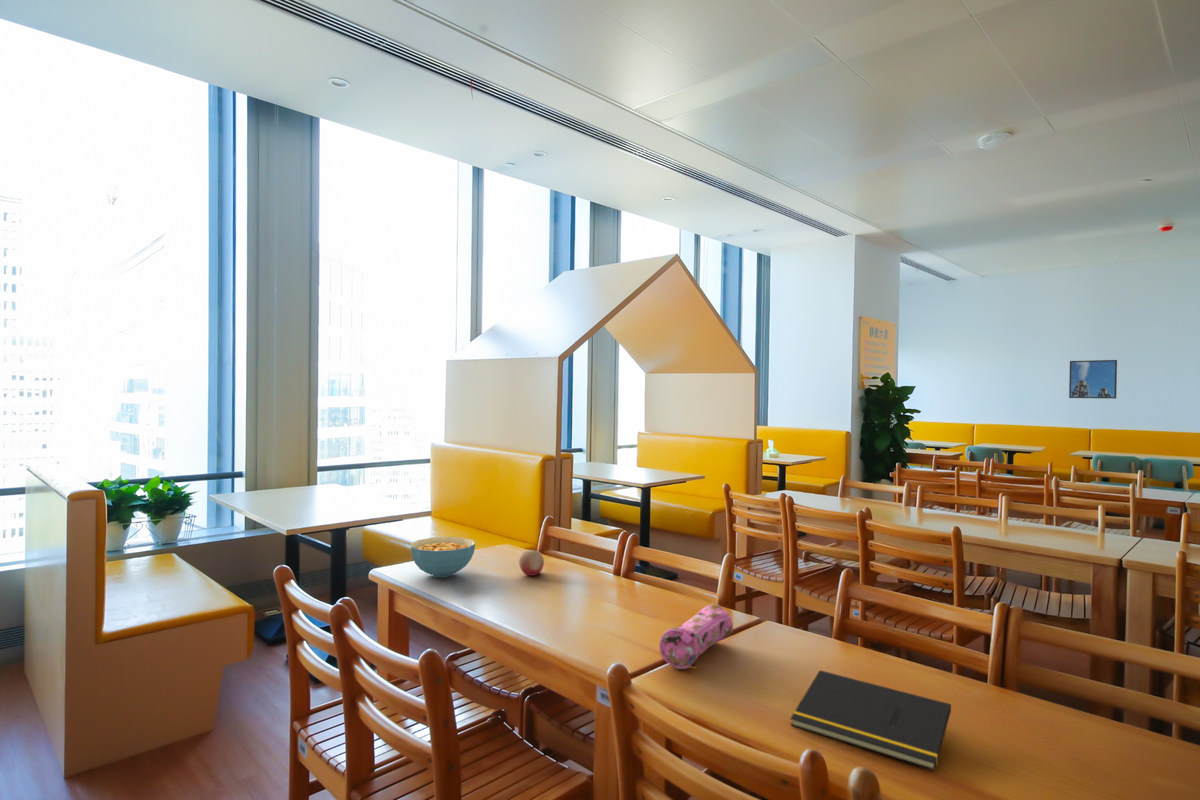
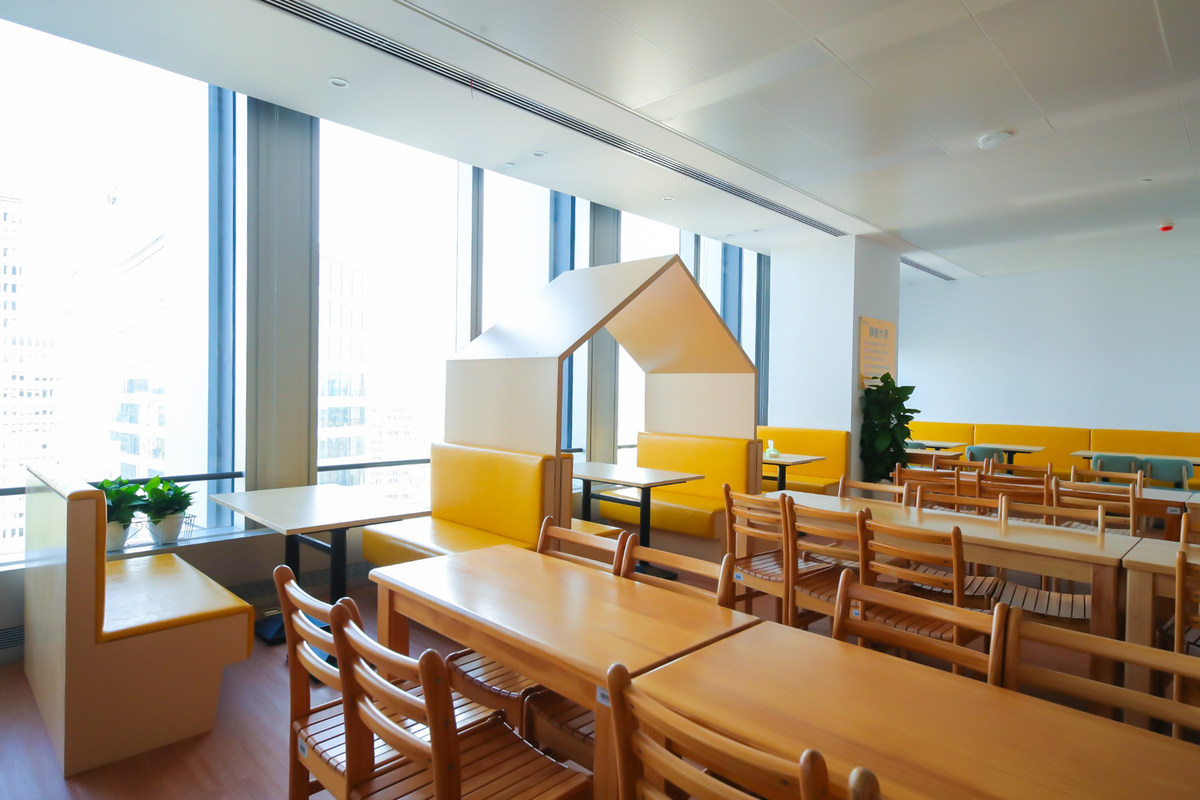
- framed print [1068,359,1118,400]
- cereal bowl [410,536,476,578]
- pencil case [658,603,734,670]
- fruit [518,549,545,577]
- notepad [790,669,952,772]
